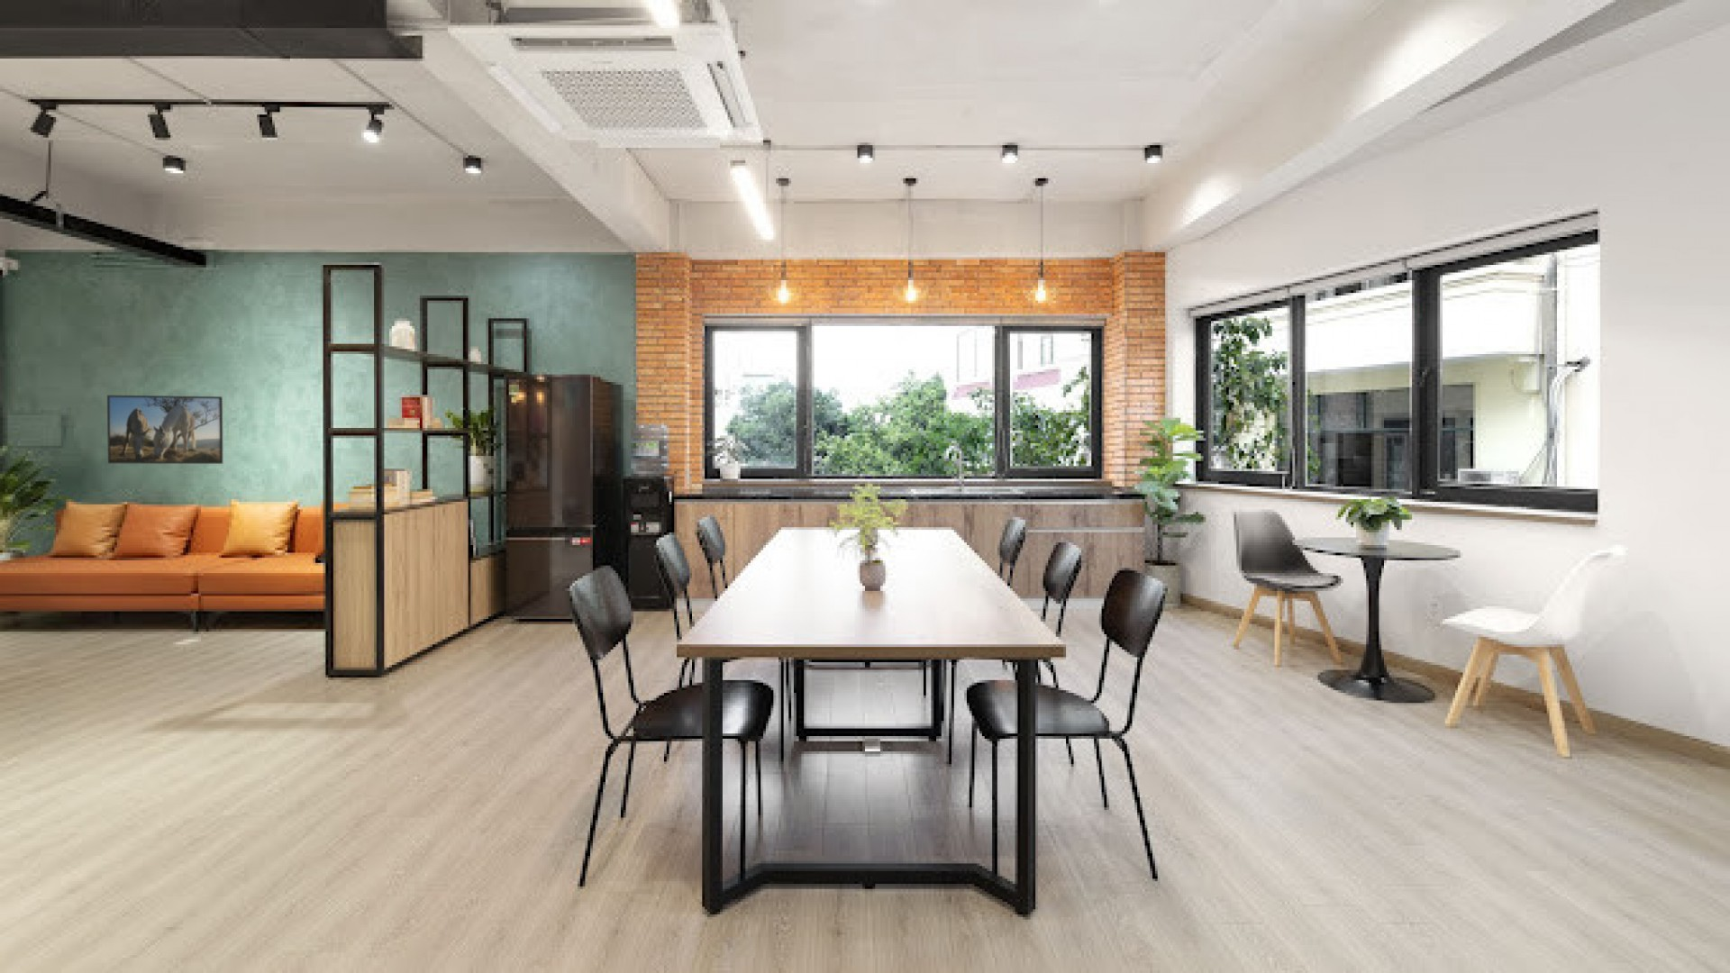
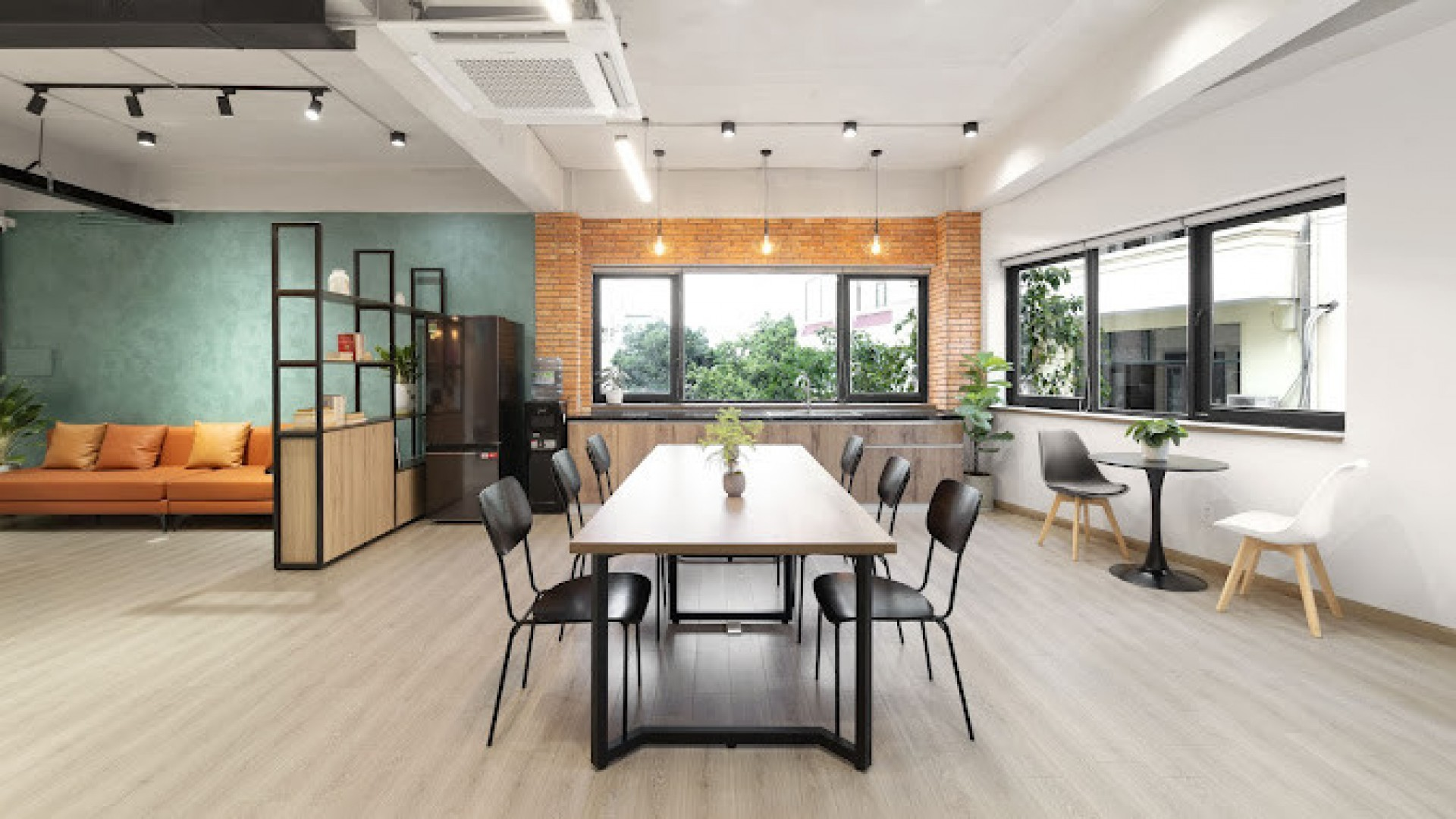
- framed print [106,394,223,465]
